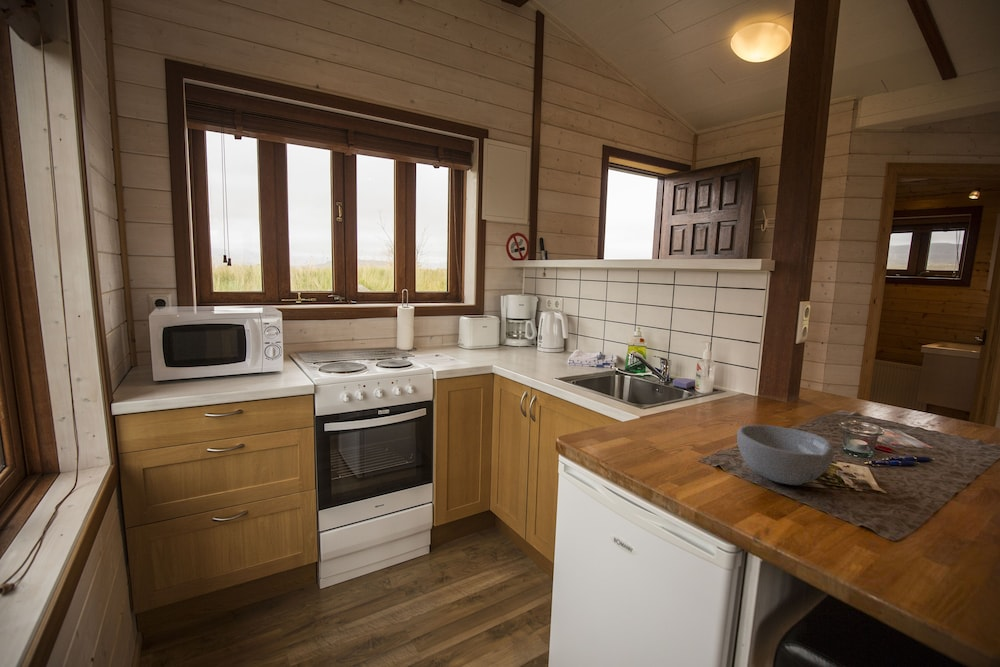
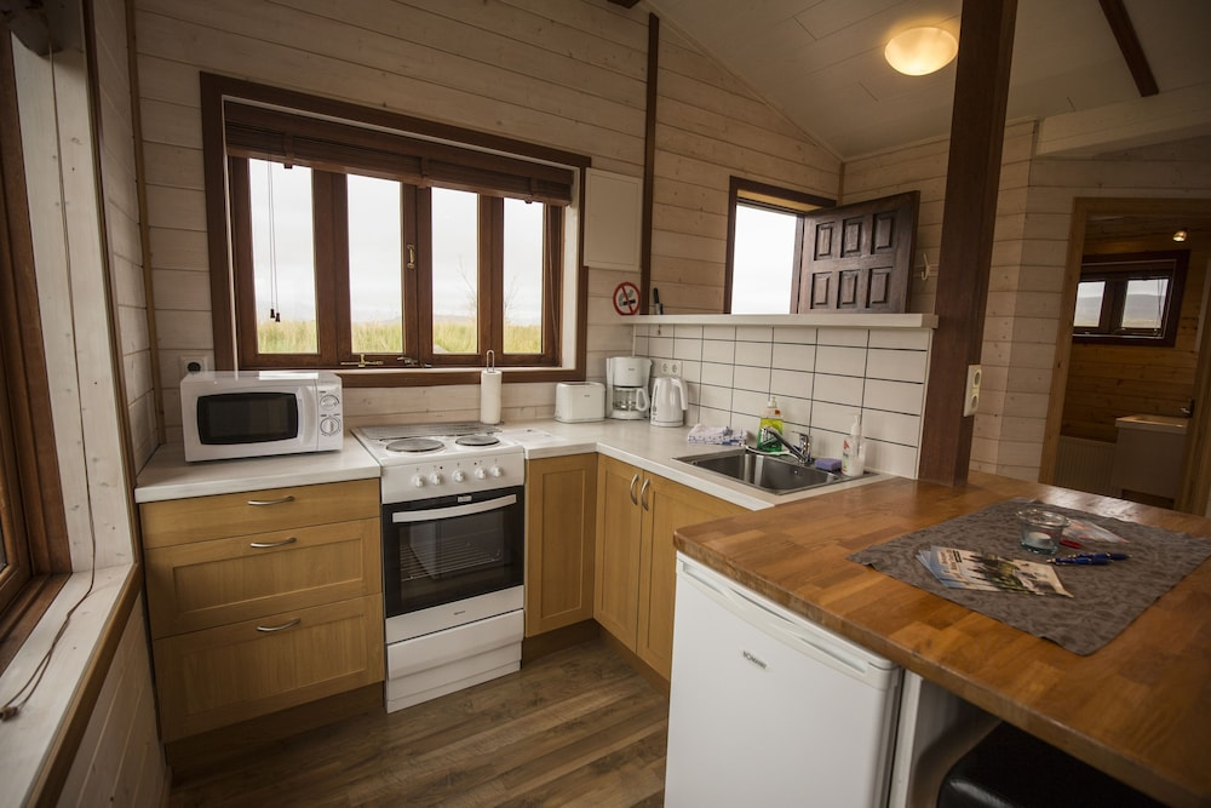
- bowl [736,424,835,486]
